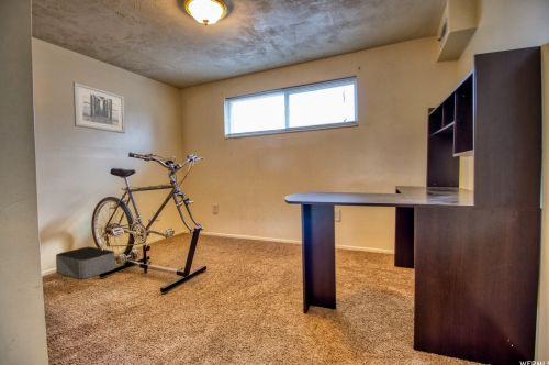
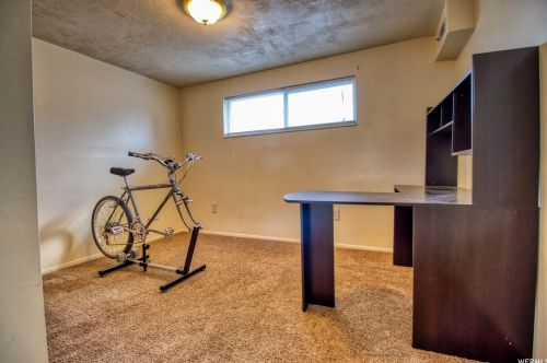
- storage bin [55,246,116,280]
- wall art [72,80,126,134]
